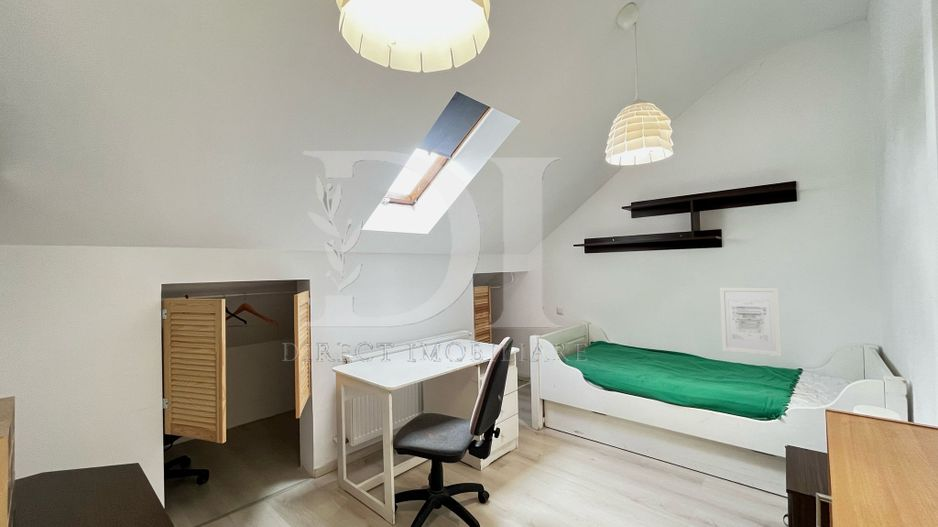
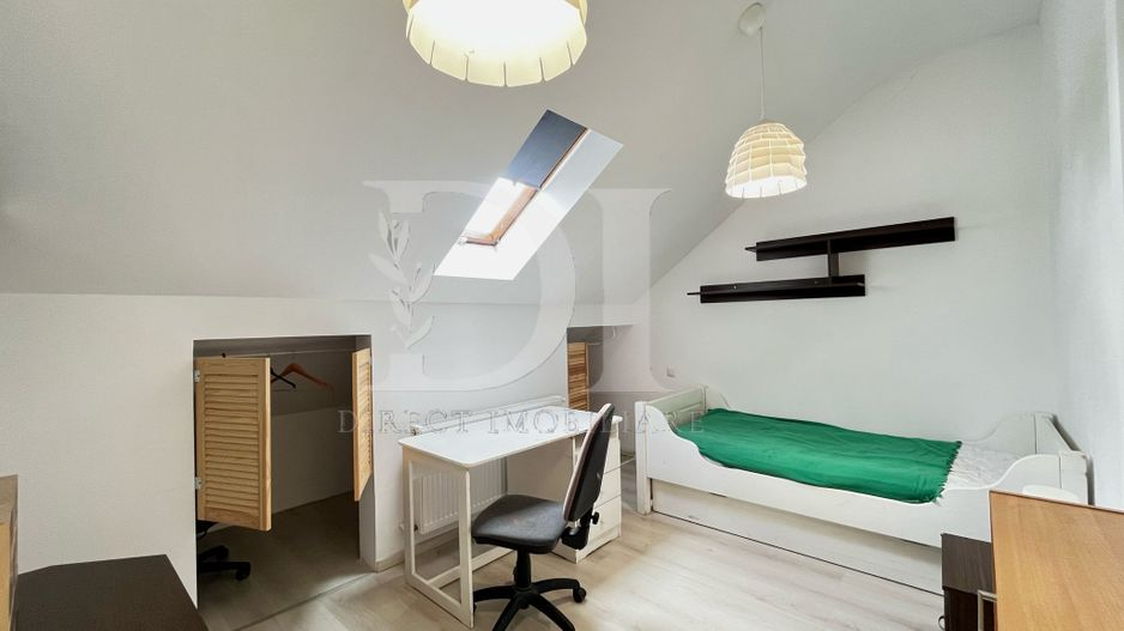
- wall art [719,286,783,357]
